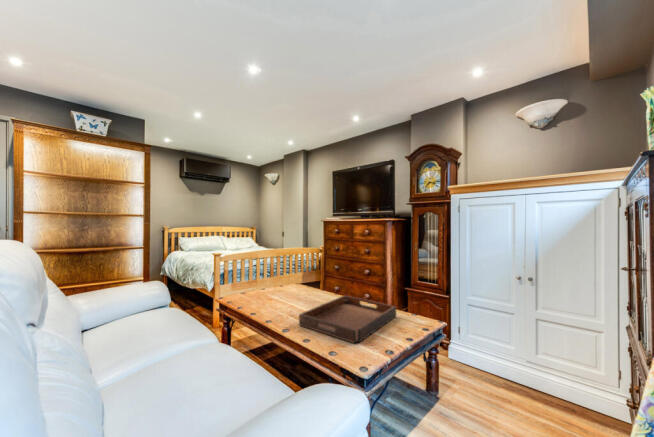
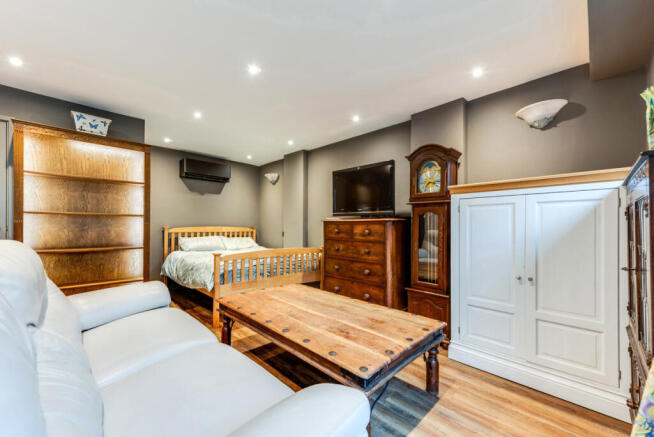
- serving tray [298,294,397,344]
